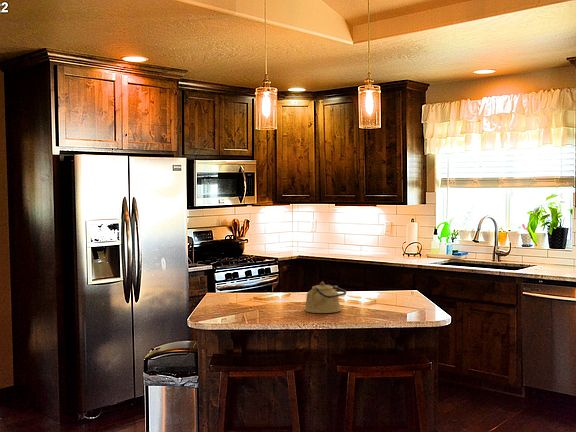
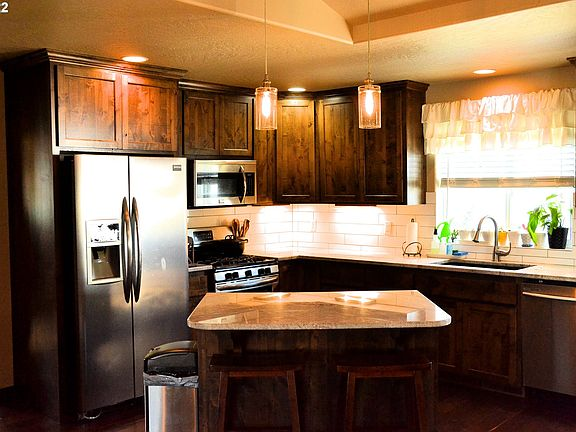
- kettle [304,281,347,314]
